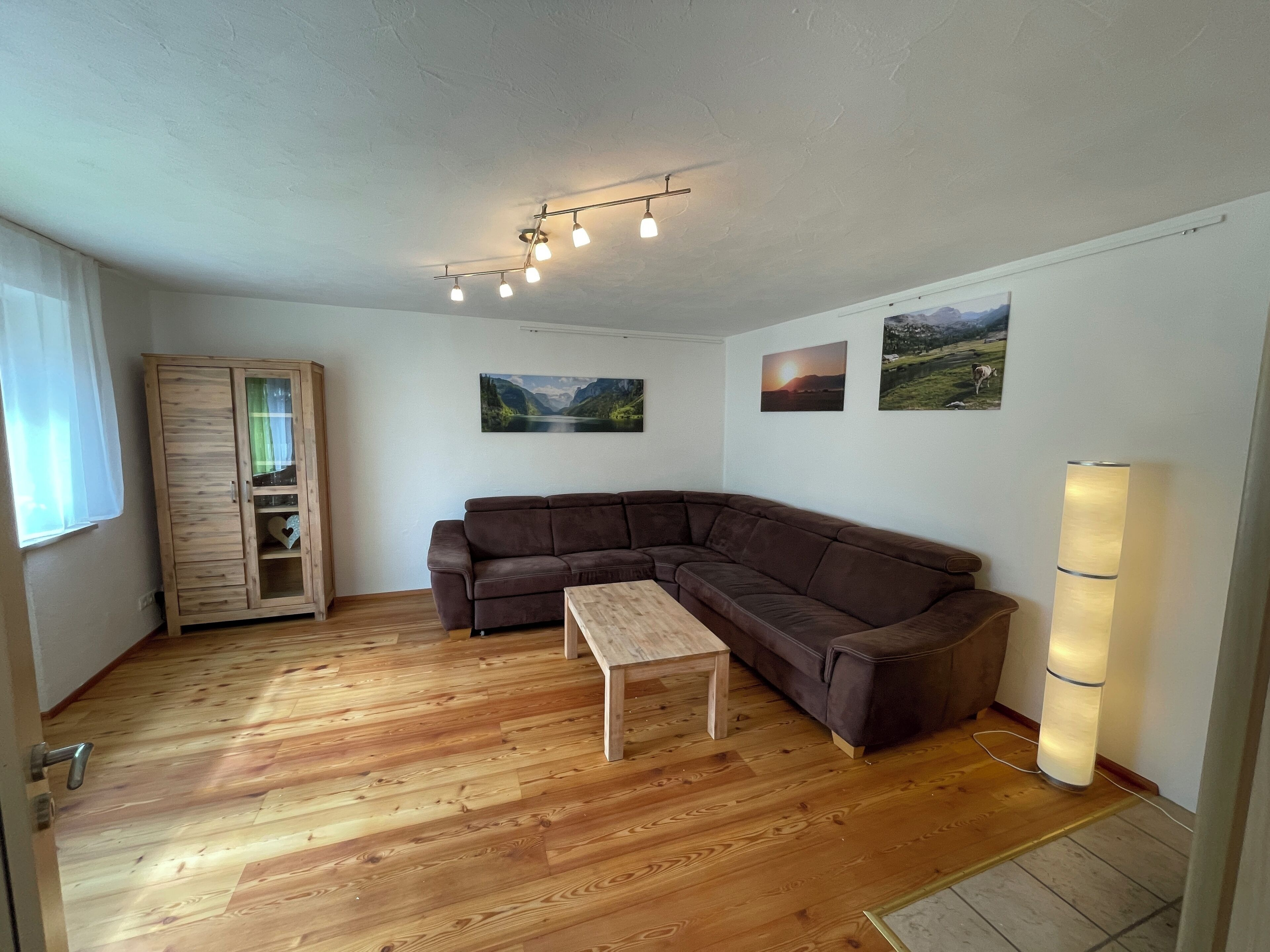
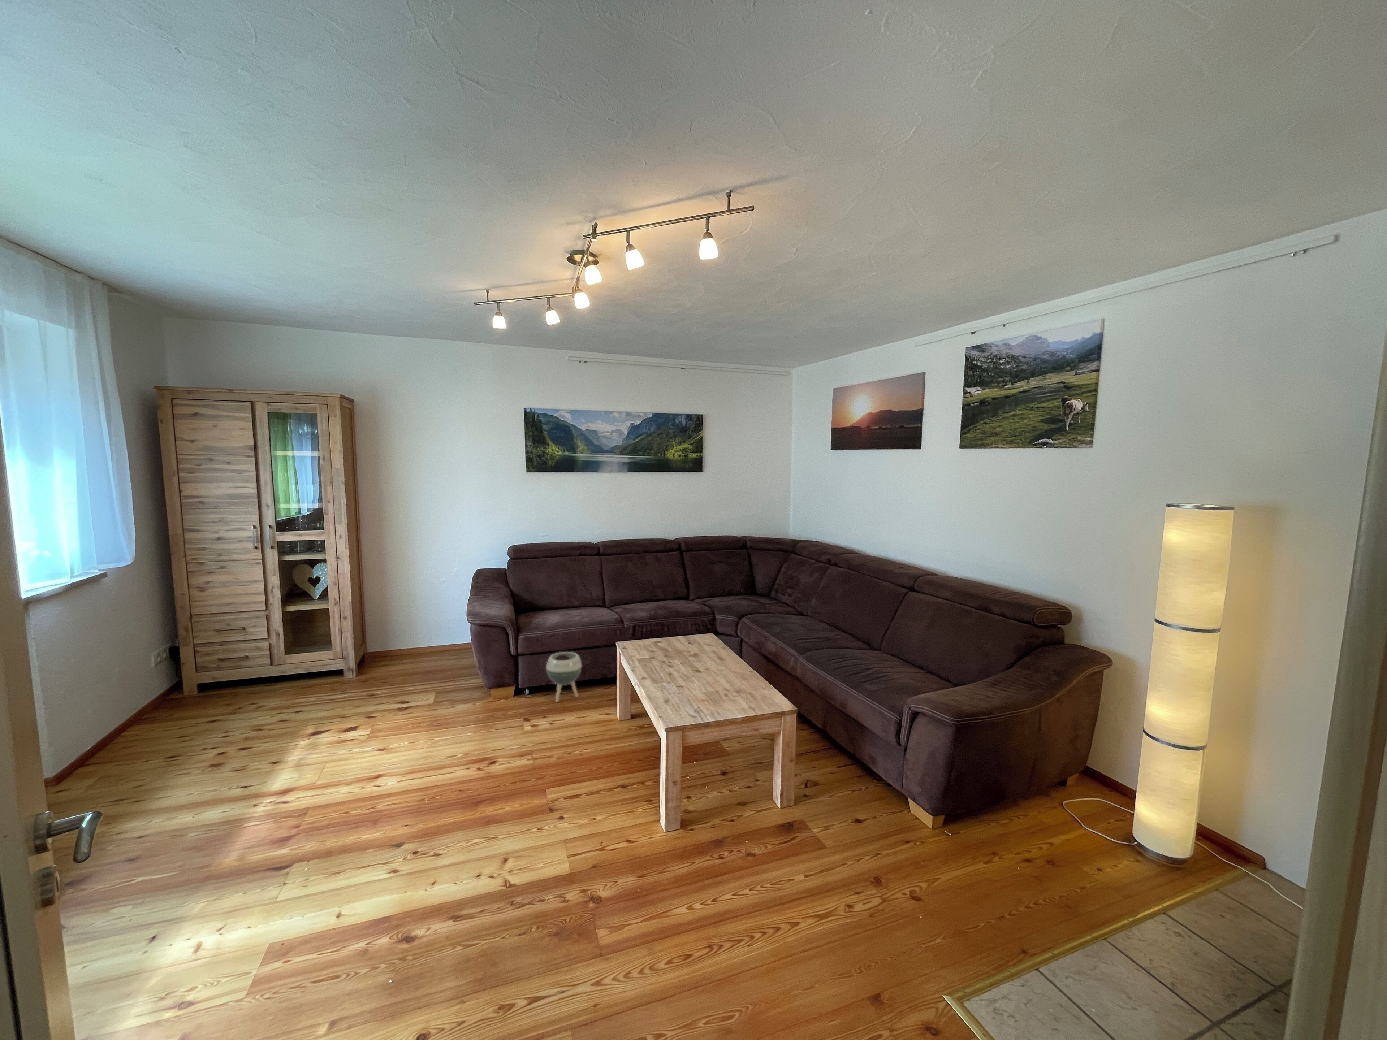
+ planter [546,651,582,702]
